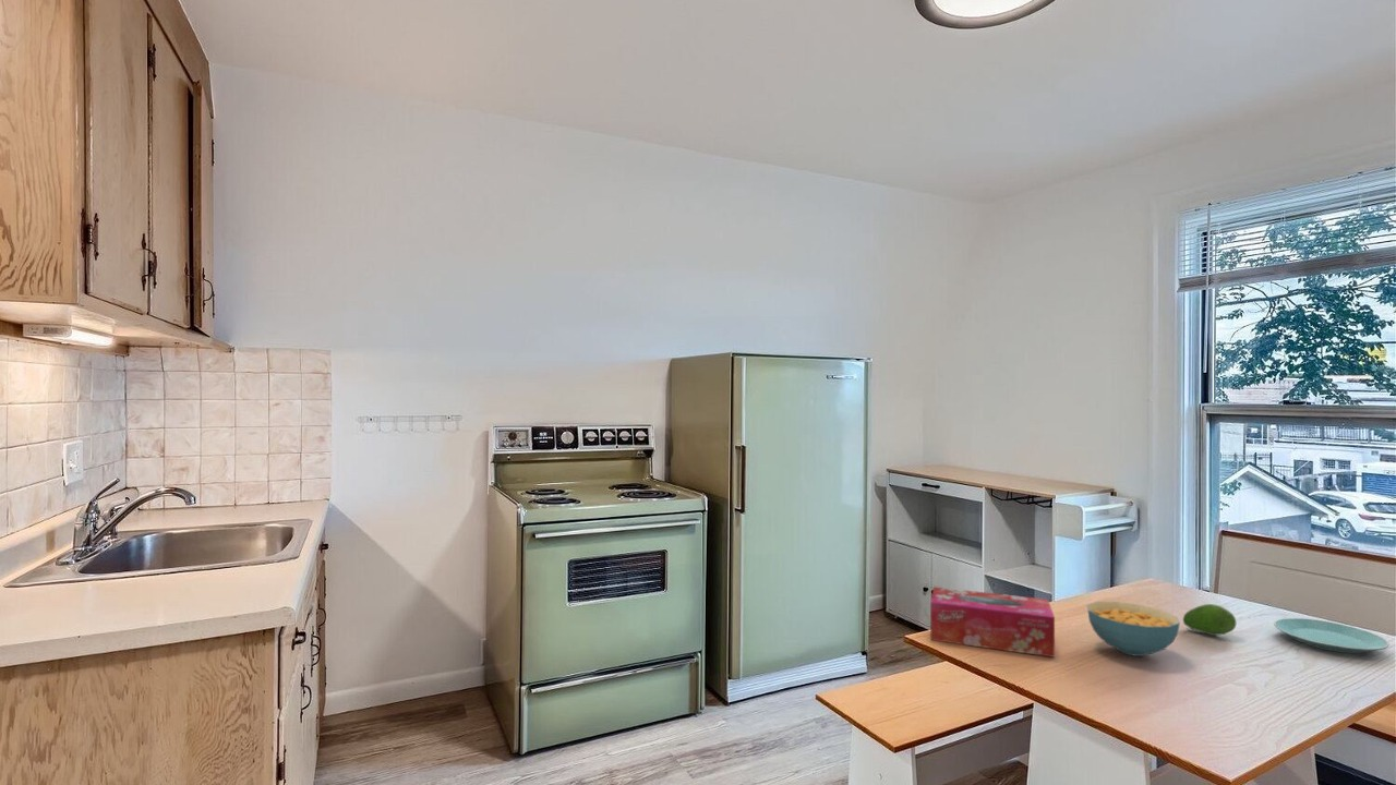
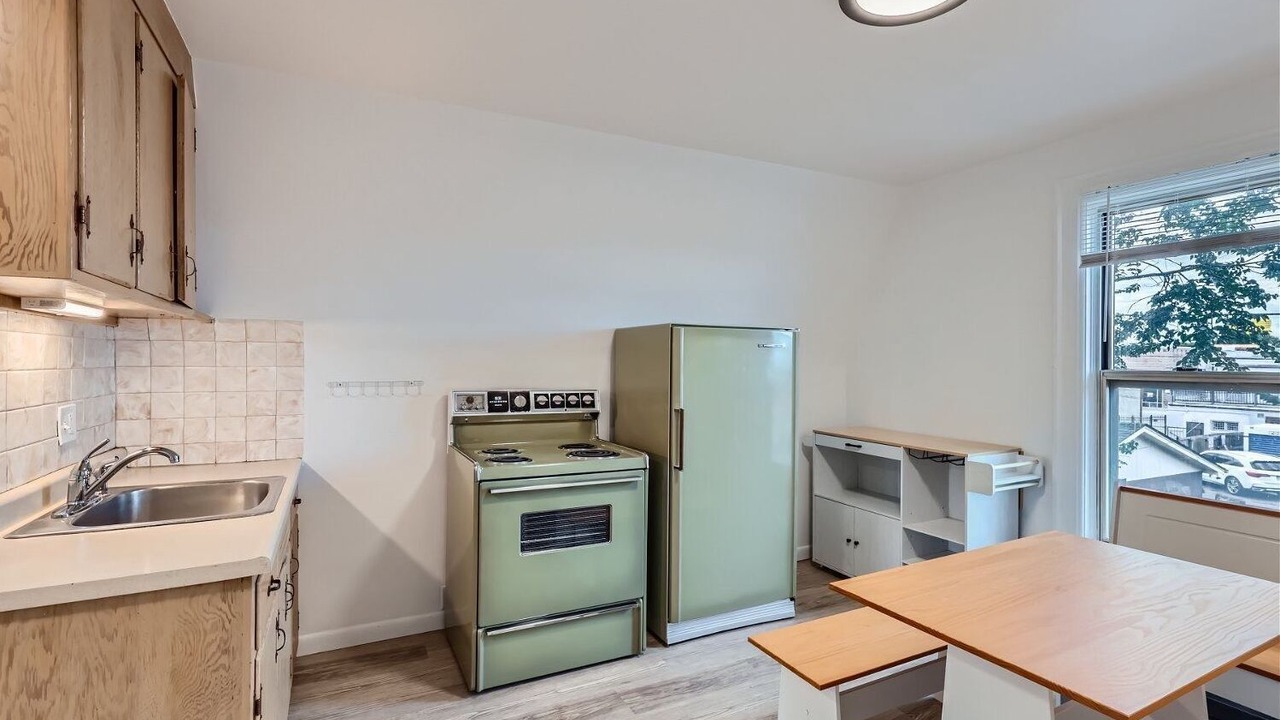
- cereal bowl [1086,601,1181,657]
- plate [1273,617,1391,654]
- tissue box [929,585,1056,659]
- fruit [1182,603,1237,636]
